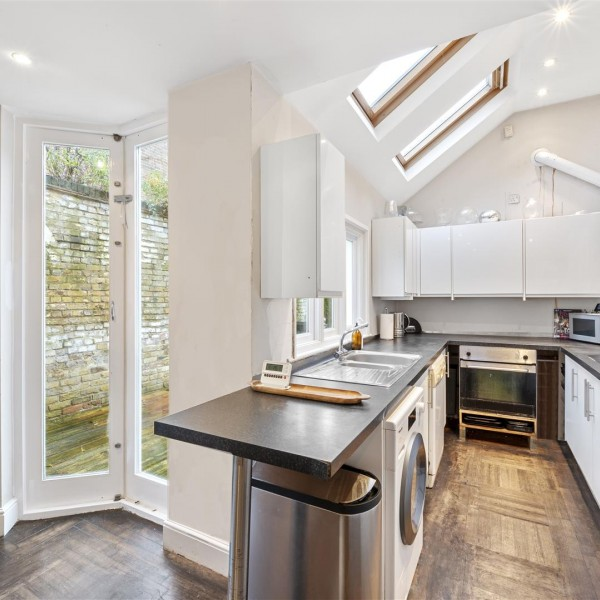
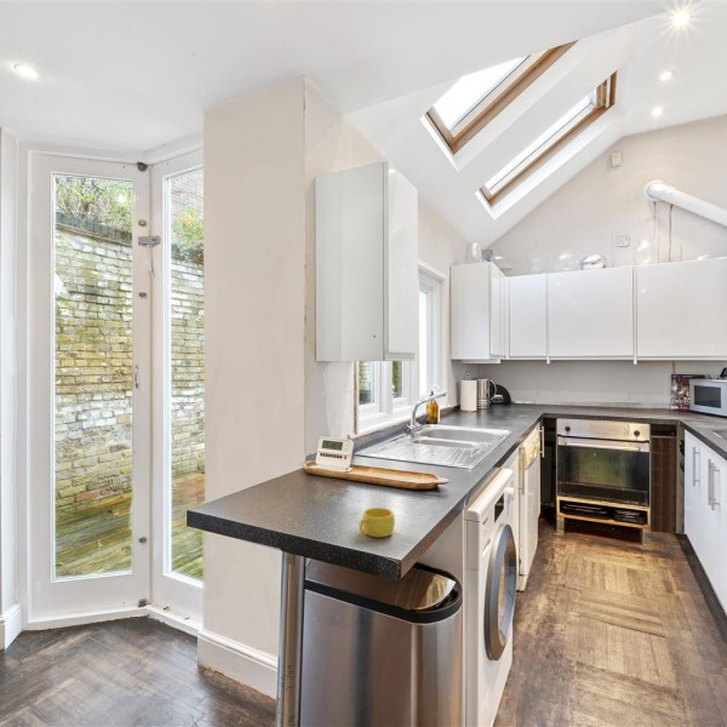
+ cup [359,506,396,538]
